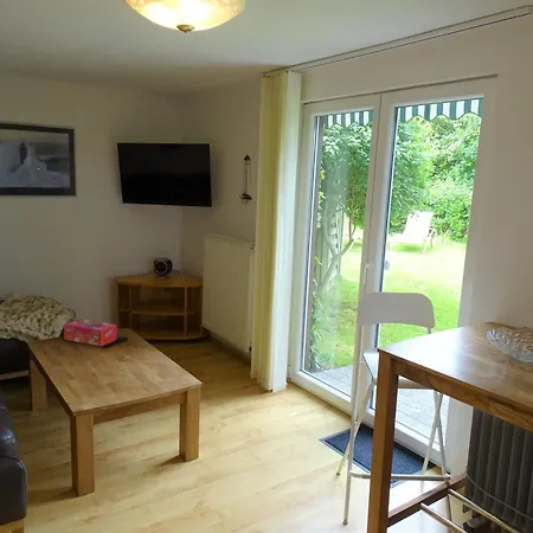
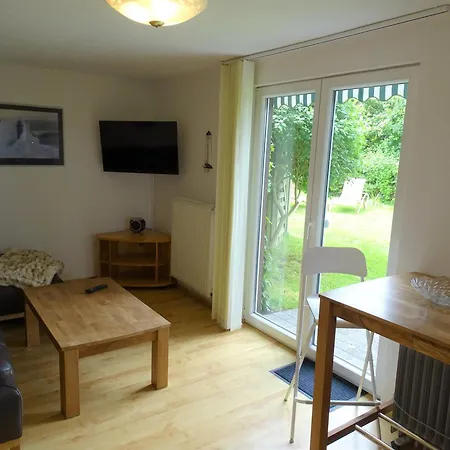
- tissue box [63,317,118,347]
